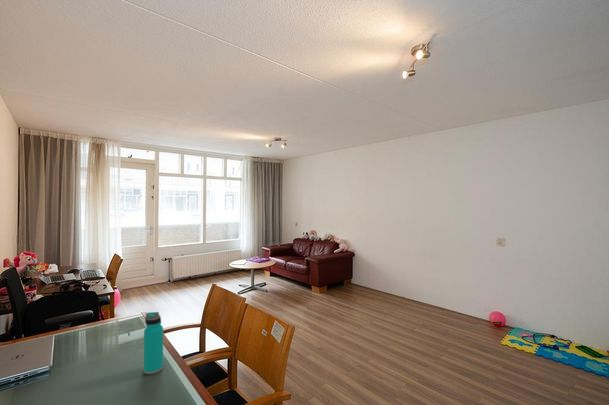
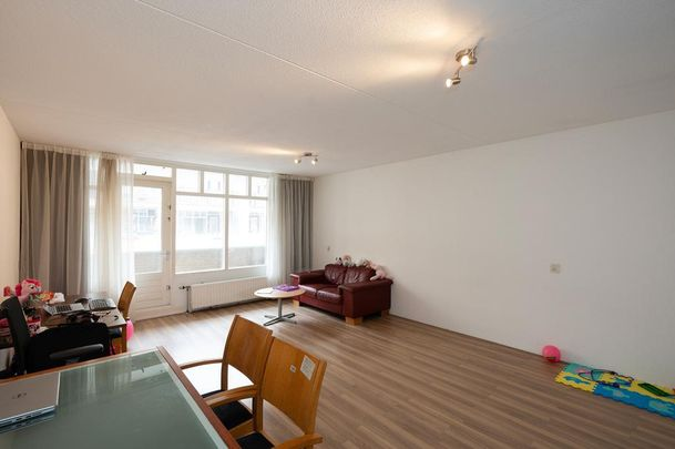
- water bottle [143,311,164,375]
